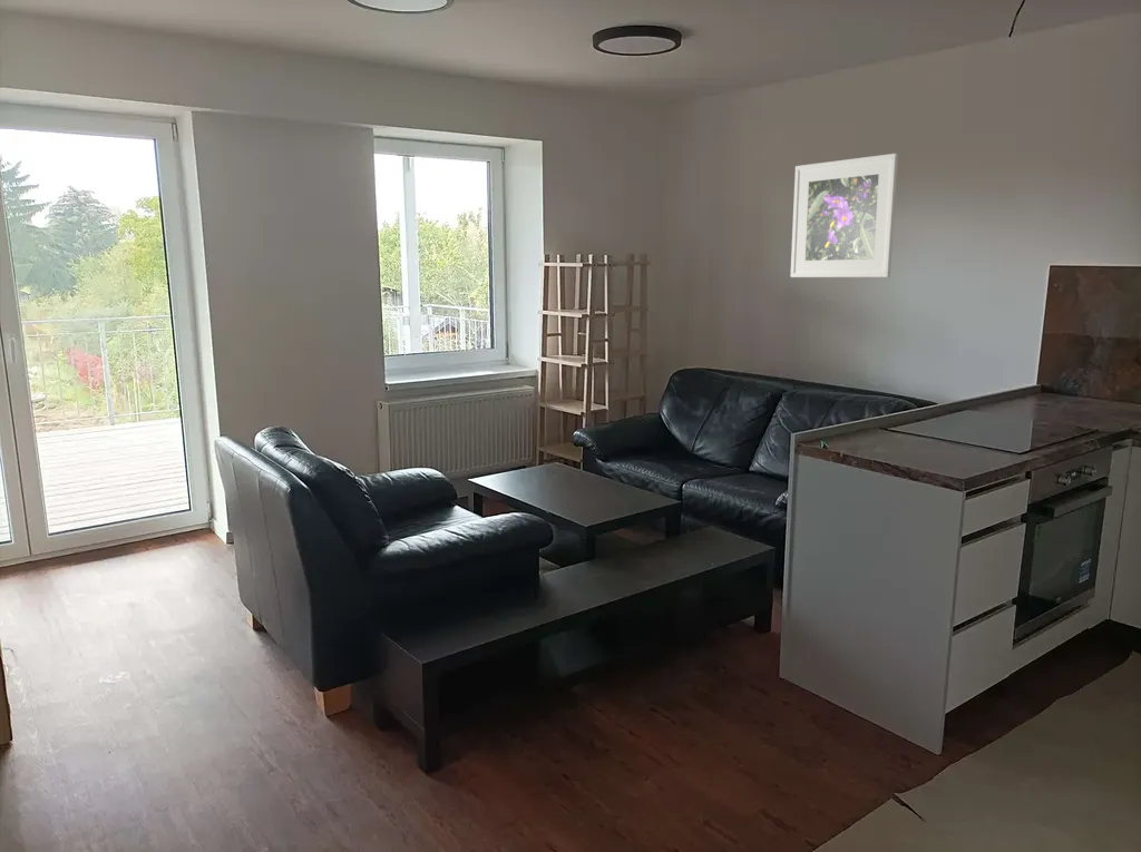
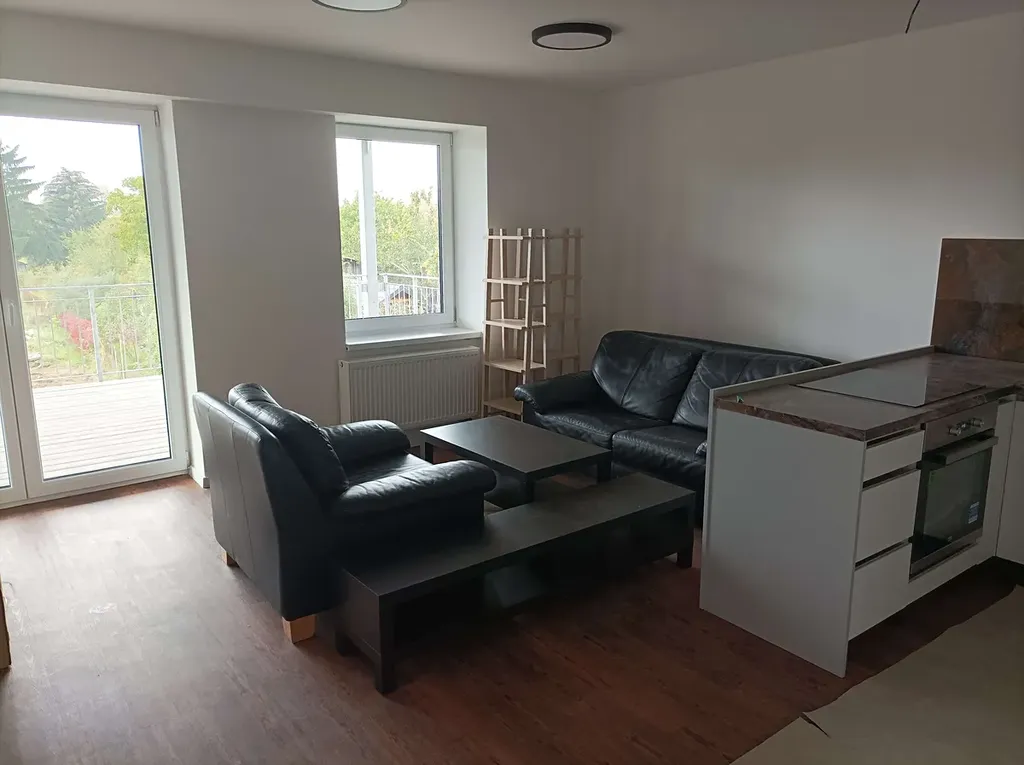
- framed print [790,153,899,278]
